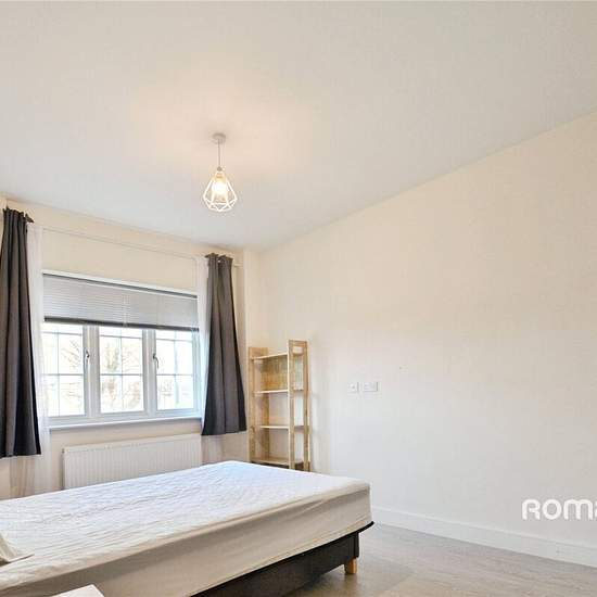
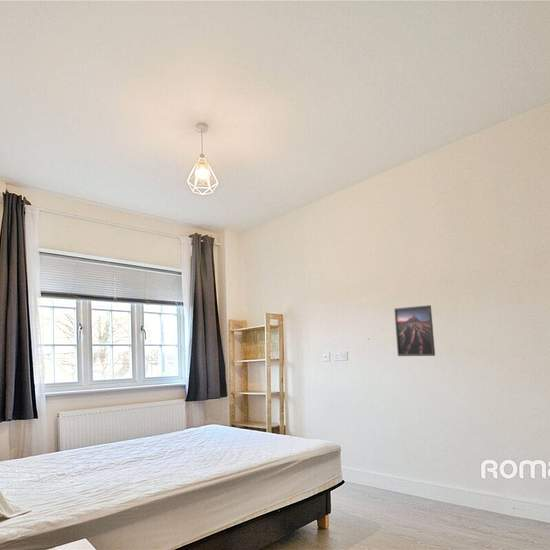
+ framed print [393,304,436,357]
